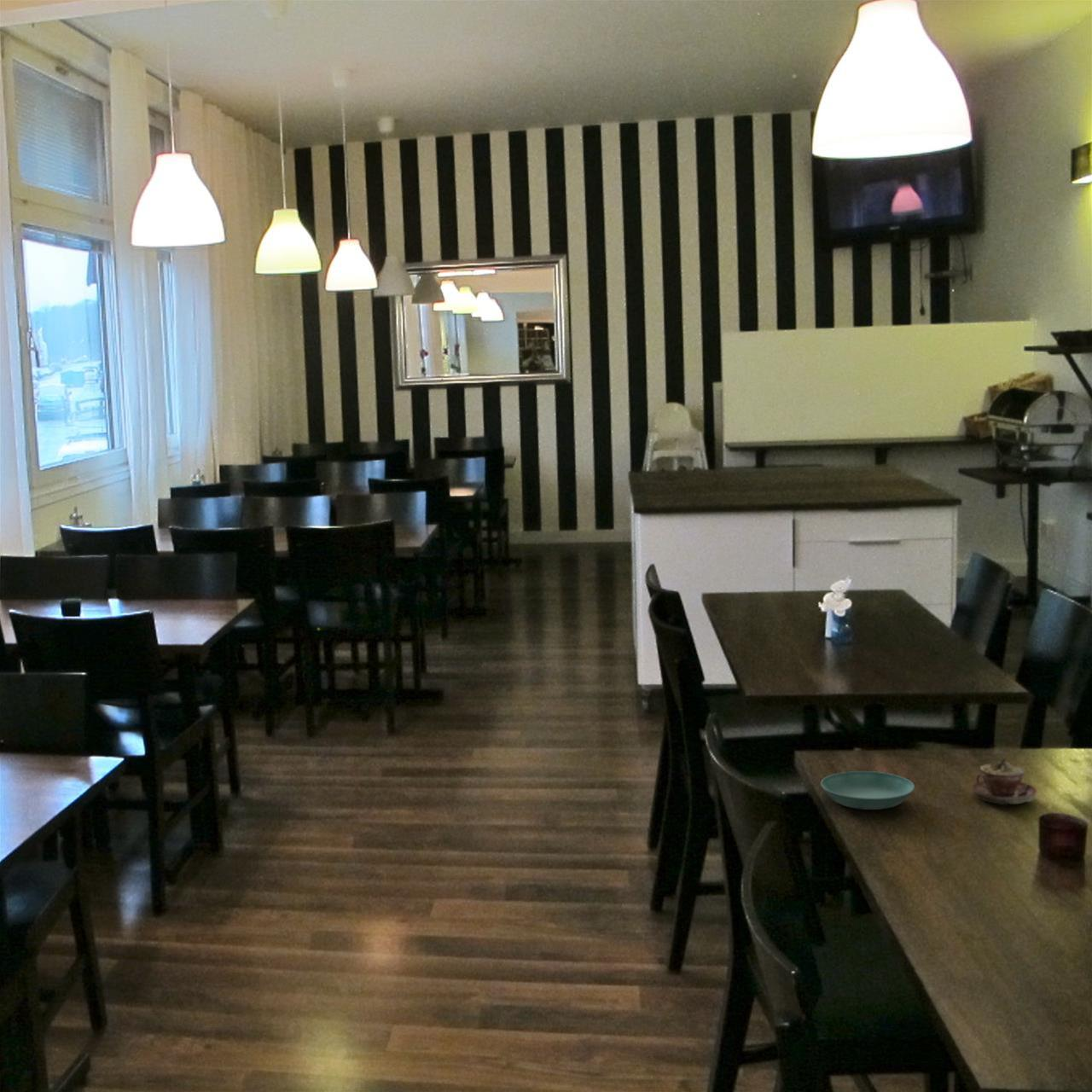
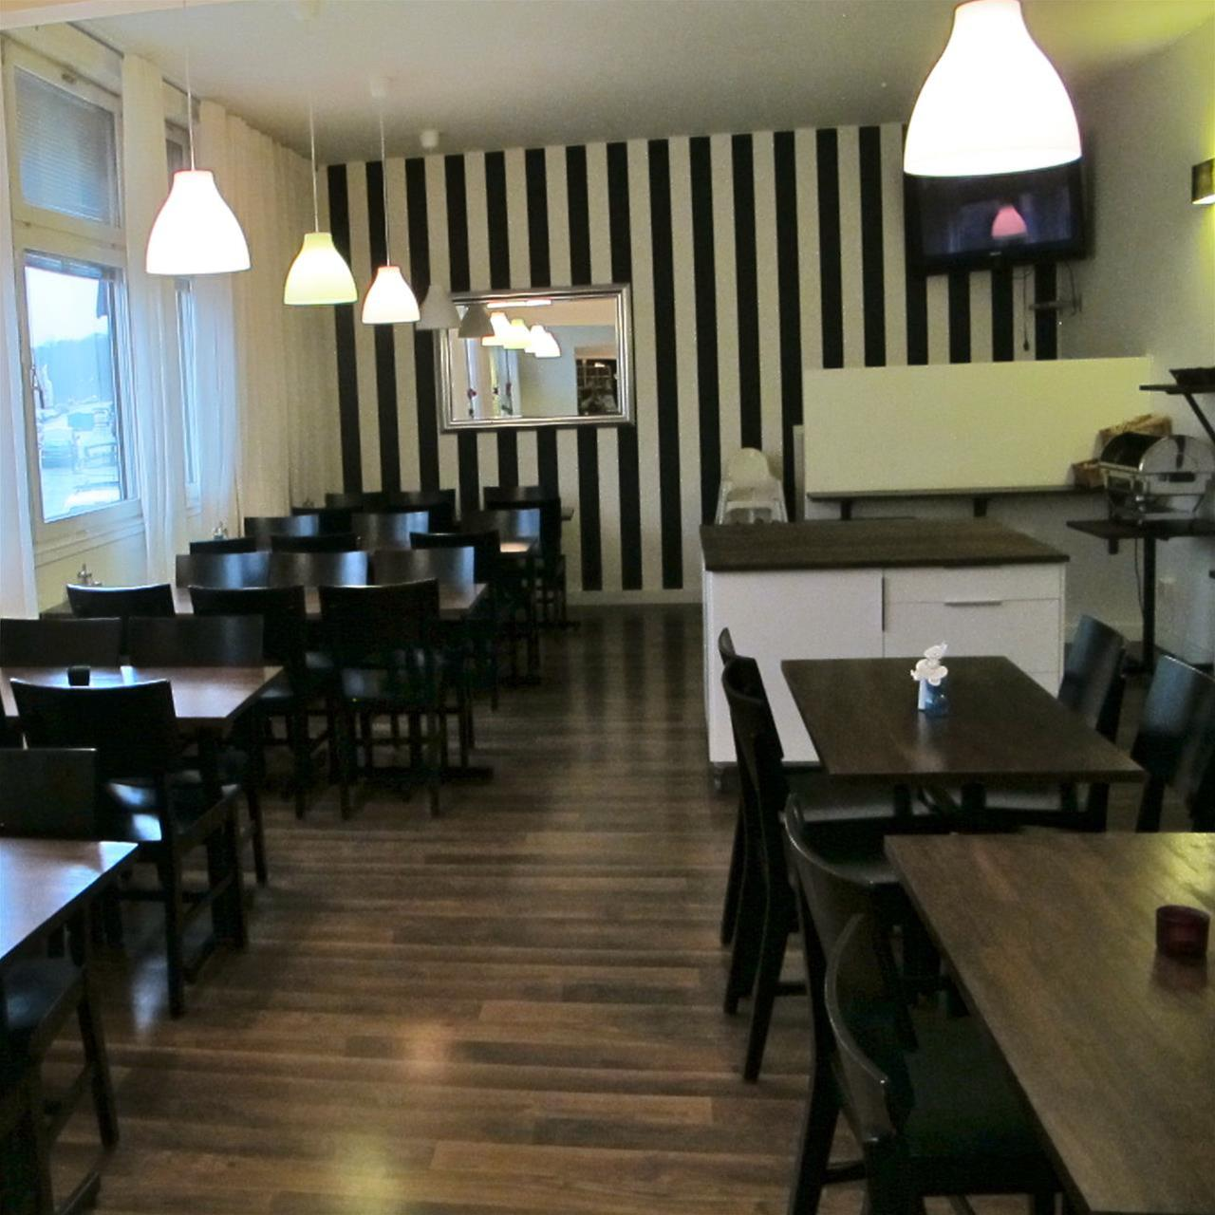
- teacup [971,757,1037,805]
- saucer [820,770,915,810]
